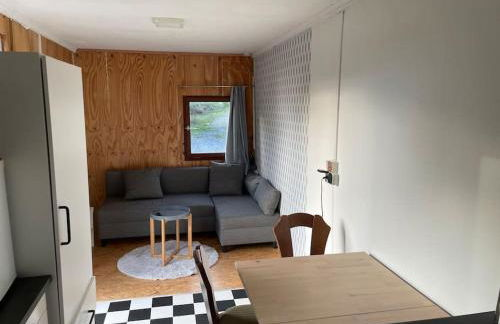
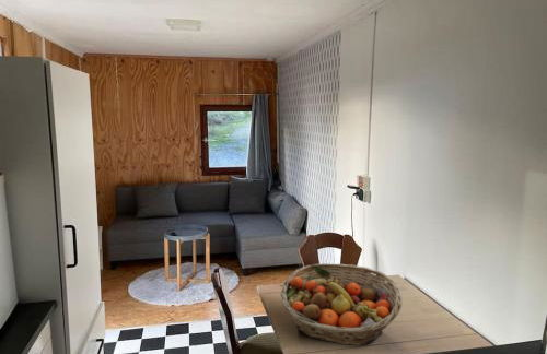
+ fruit basket [279,262,403,346]
